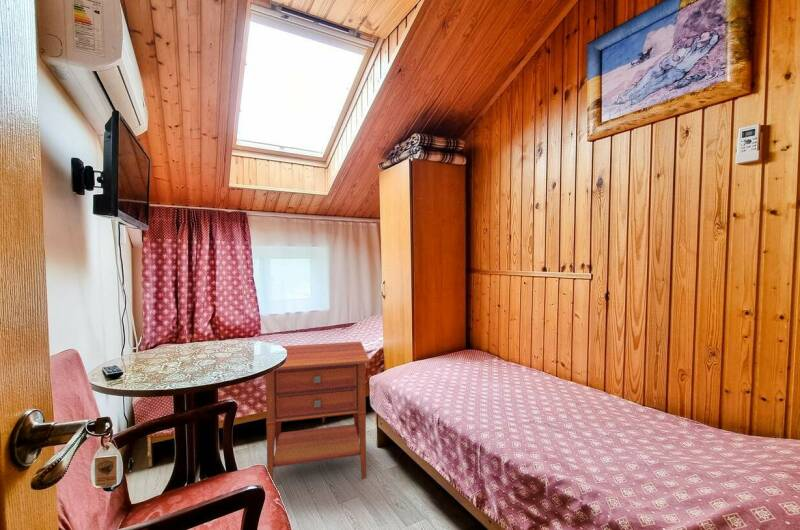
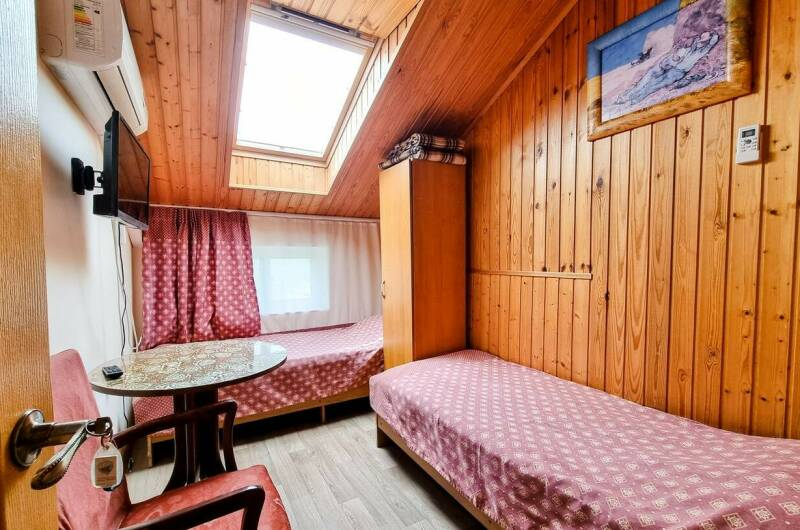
- nightstand [265,341,371,481]
